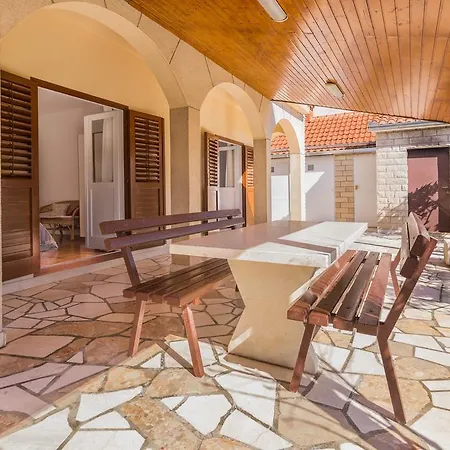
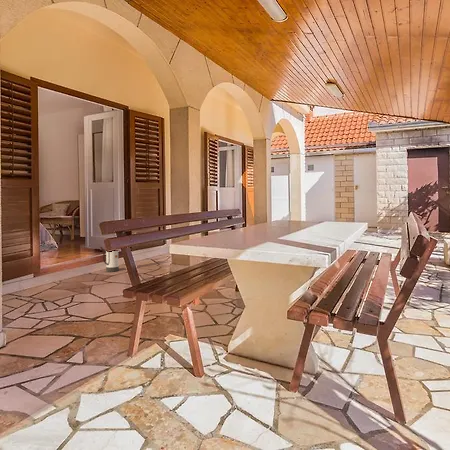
+ watering can [99,246,121,273]
